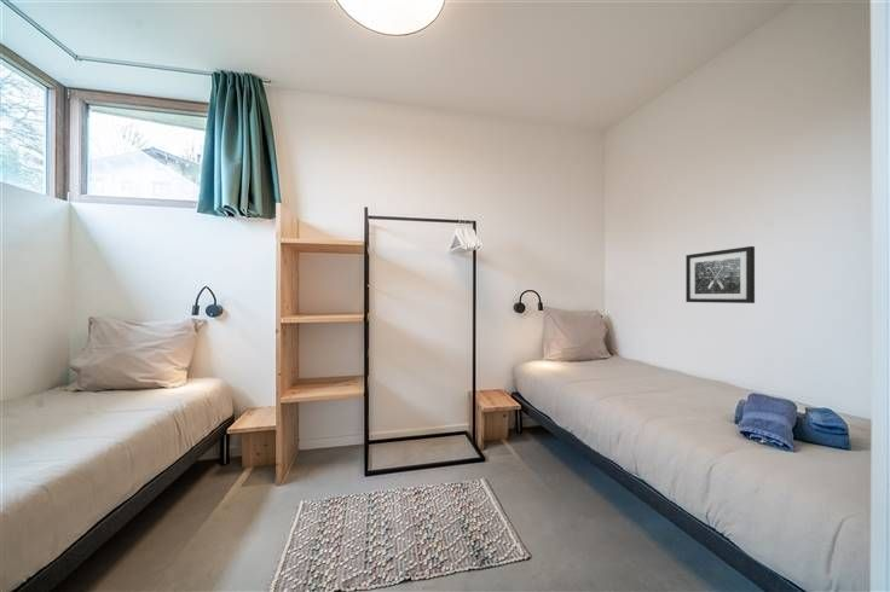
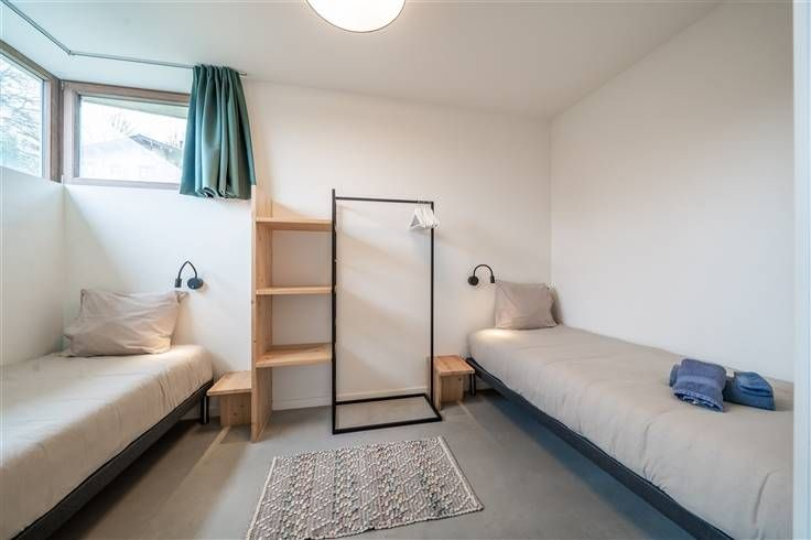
- wall art [684,245,756,304]
